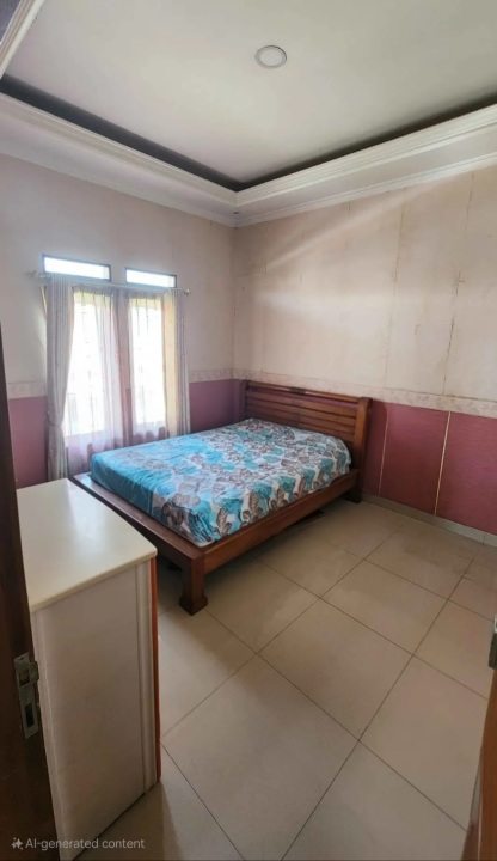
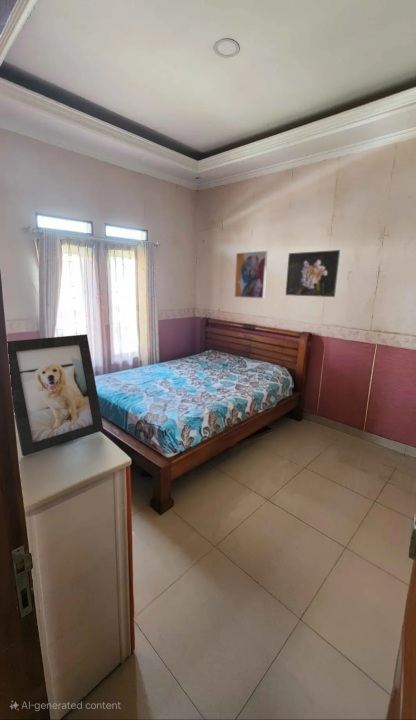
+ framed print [285,249,341,298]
+ wall art [233,250,269,300]
+ picture frame [6,333,104,457]
